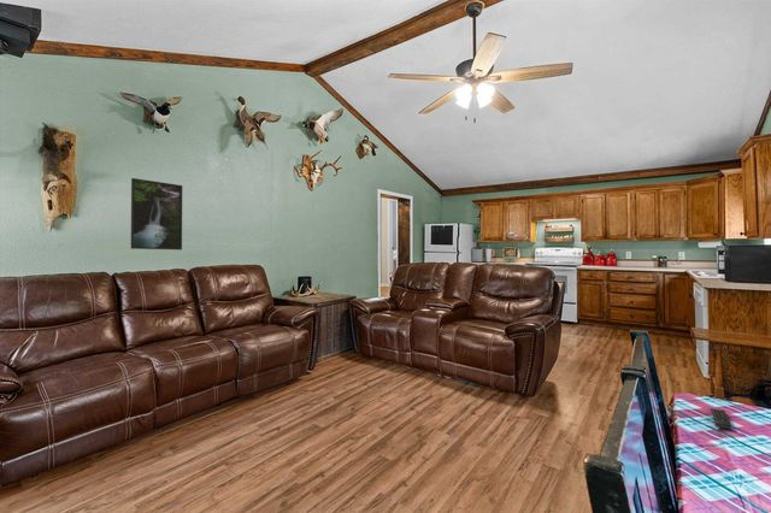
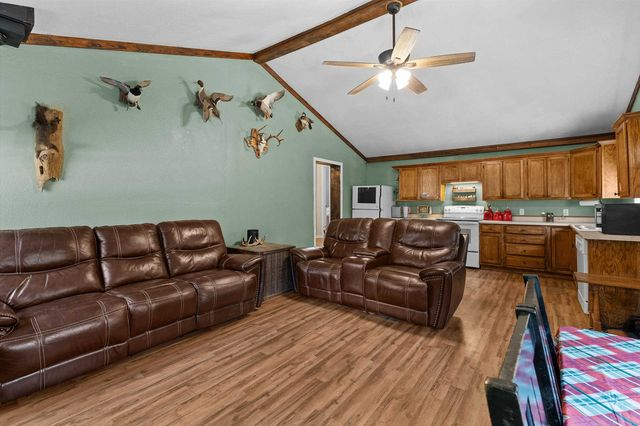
- remote control [710,407,732,430]
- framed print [130,177,183,250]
